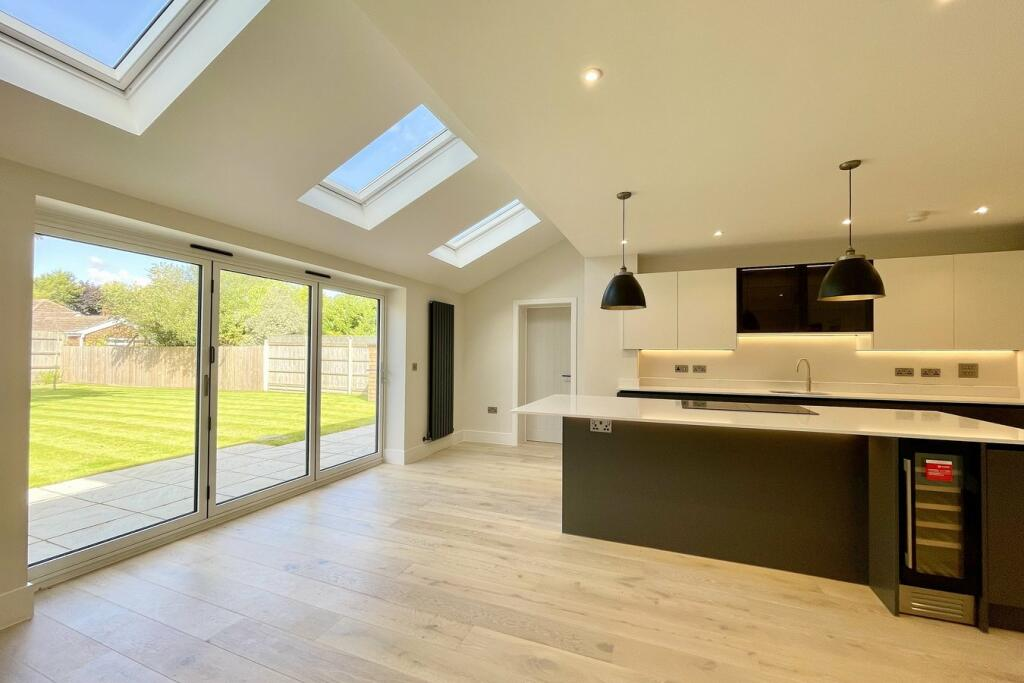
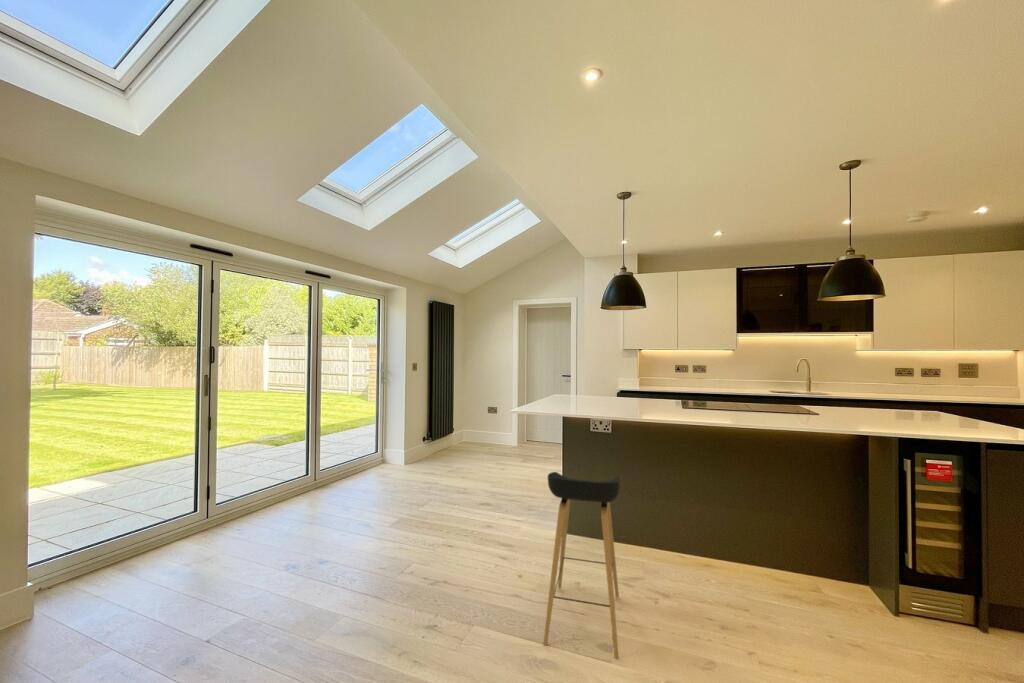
+ stool [542,471,622,661]
